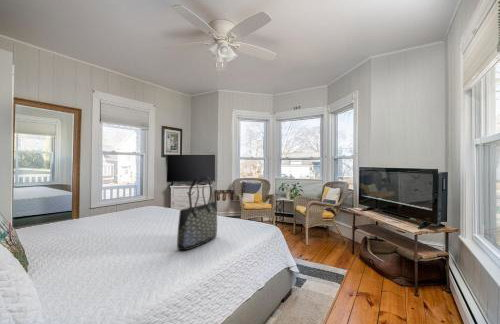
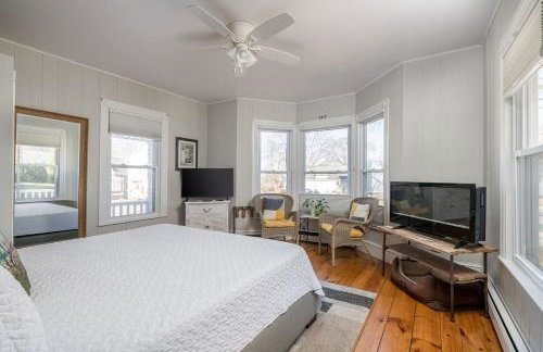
- tote bag [176,176,218,251]
